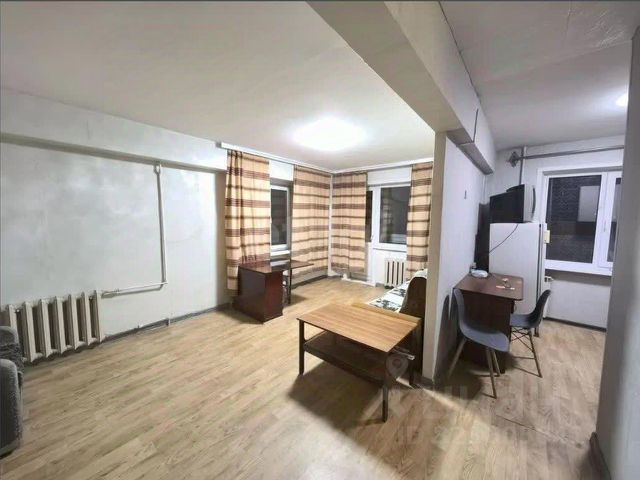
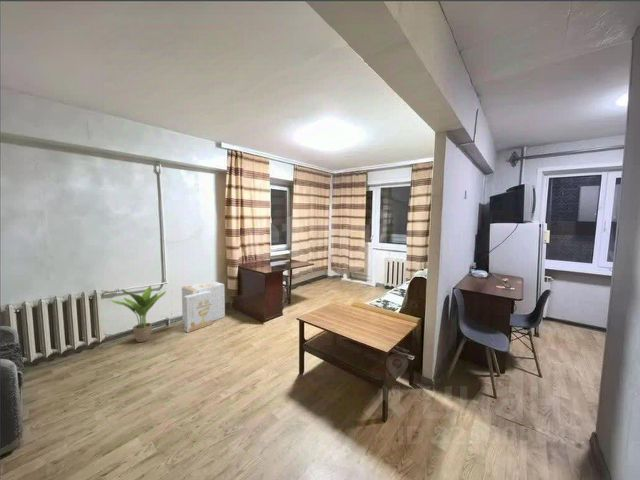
+ potted plant [110,285,167,343]
+ product box [181,280,226,333]
